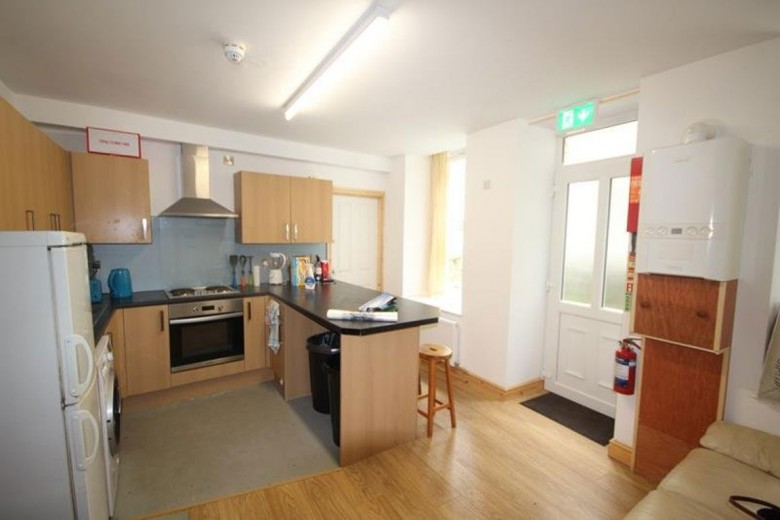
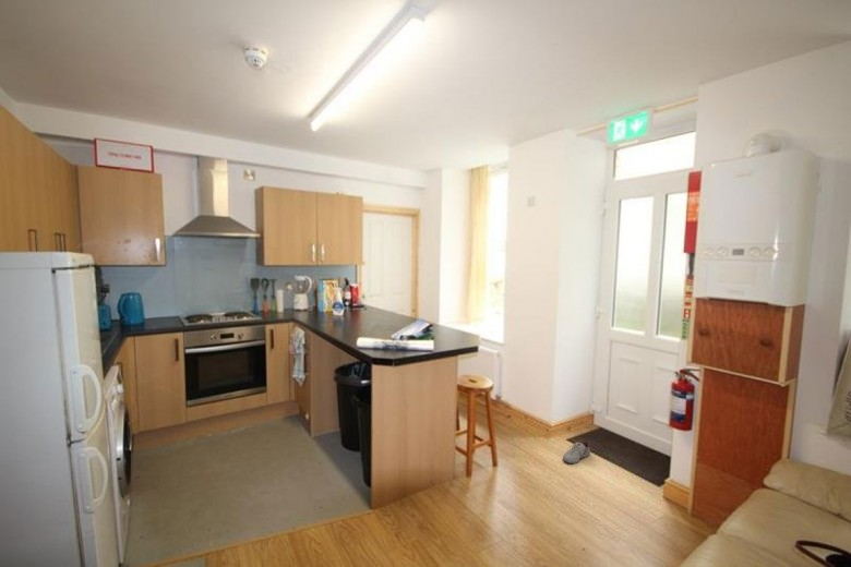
+ shoe [562,439,591,465]
